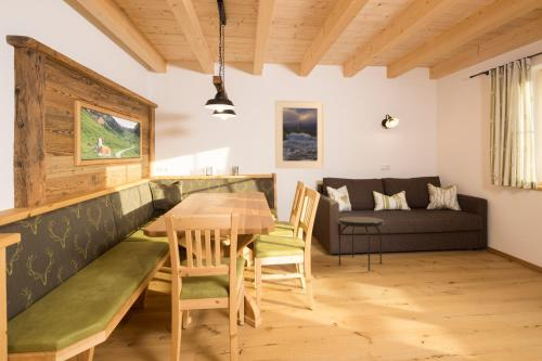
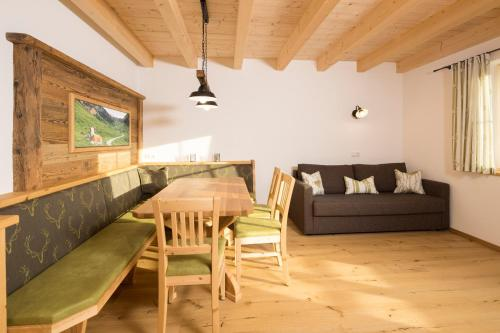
- side table [337,216,385,272]
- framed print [274,99,325,169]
